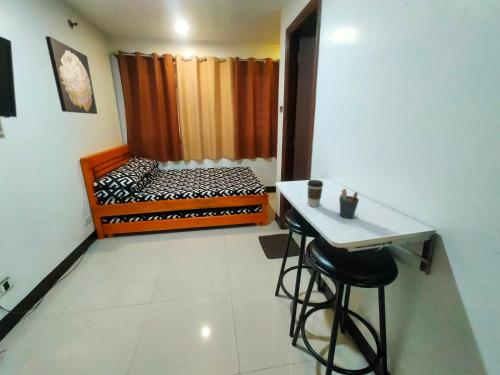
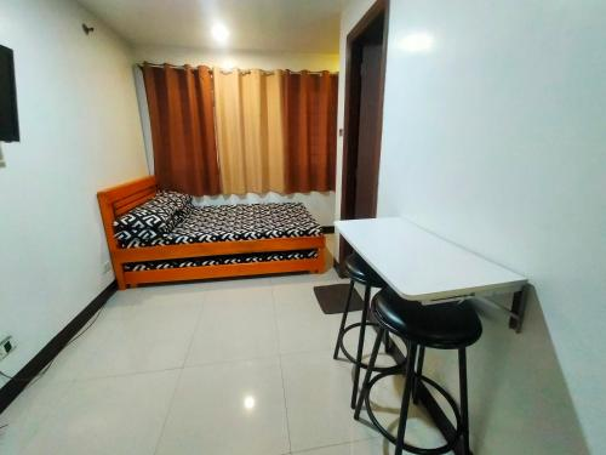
- pen holder [338,188,360,219]
- wall art [44,35,98,115]
- coffee cup [306,179,324,208]
